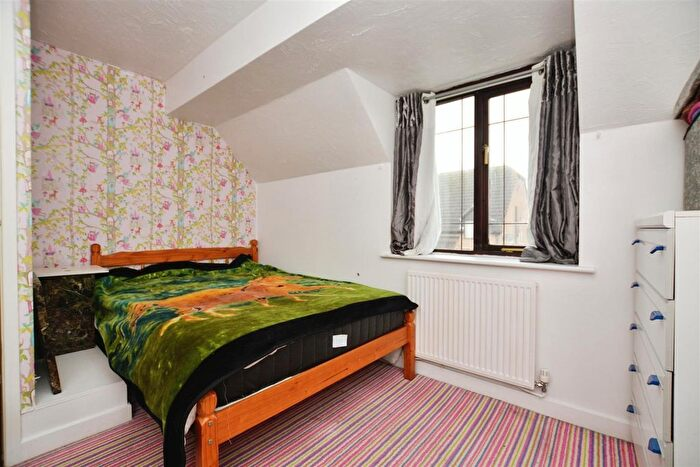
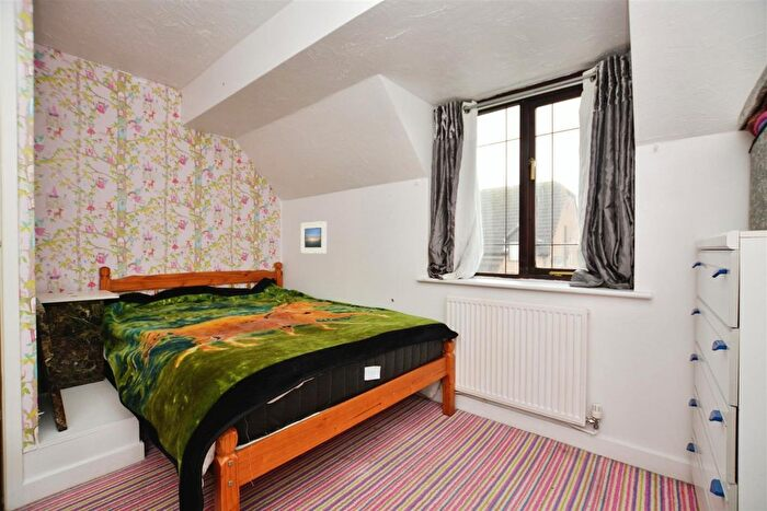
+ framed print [300,220,328,255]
